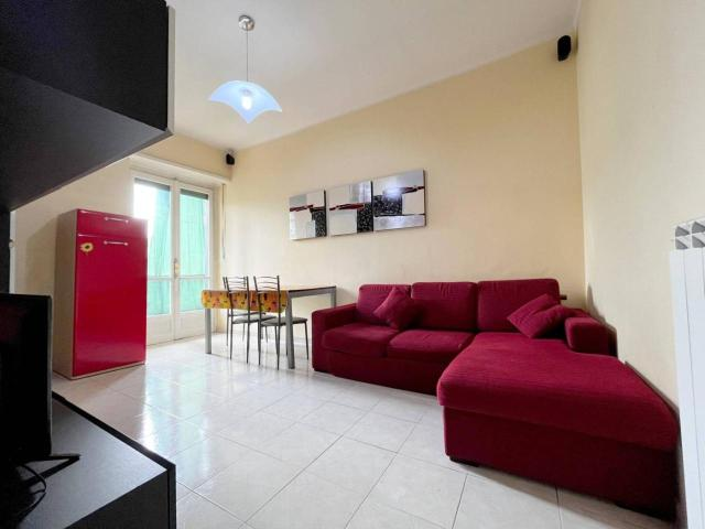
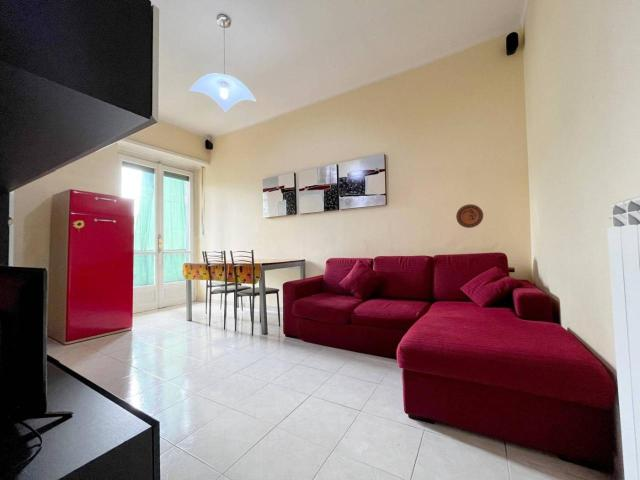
+ decorative plate [455,203,484,229]
